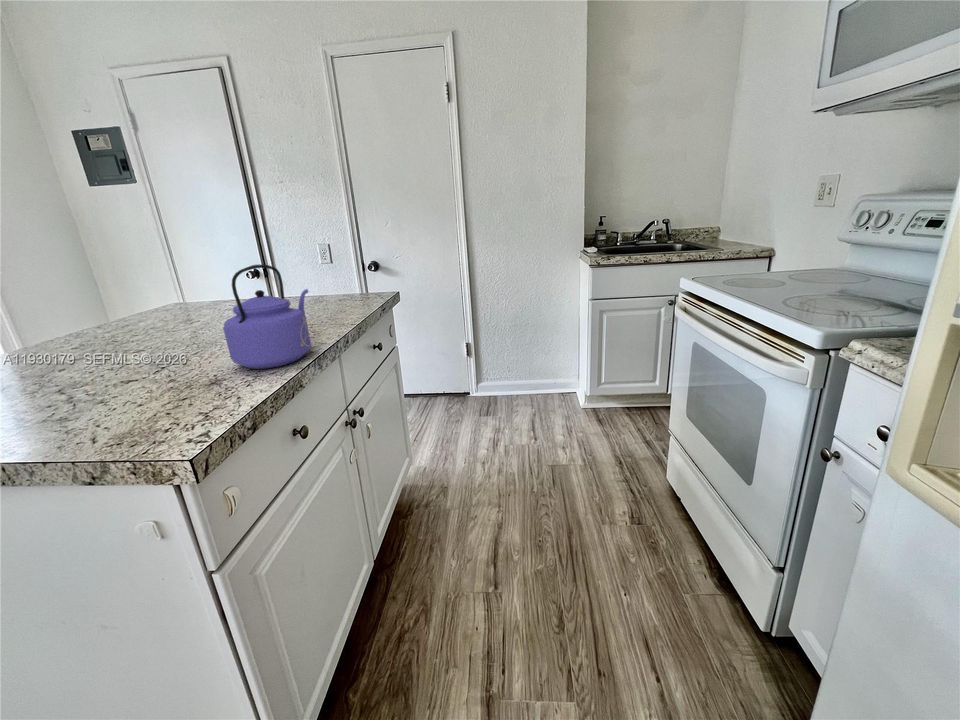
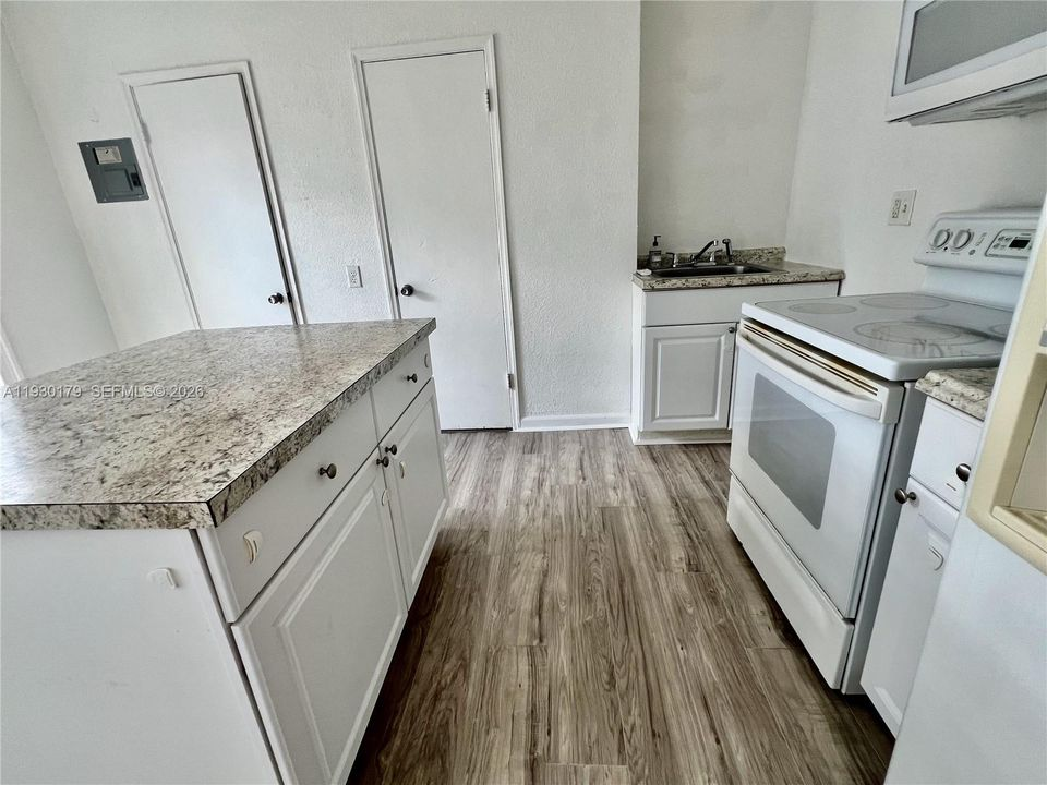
- kettle [222,264,312,370]
